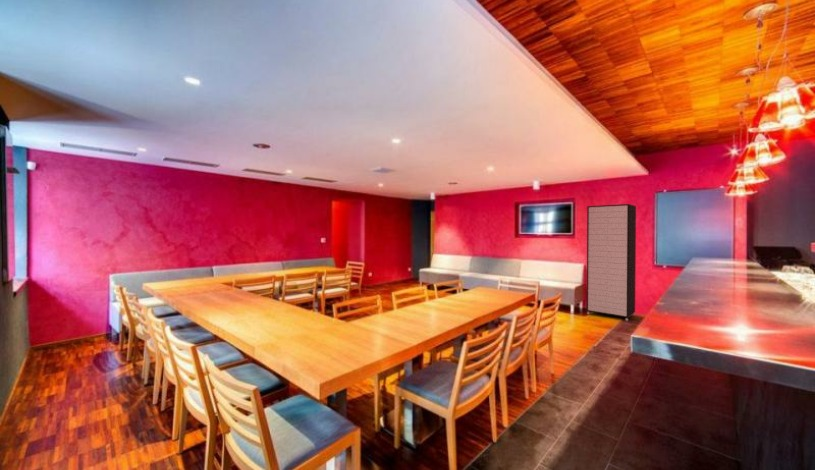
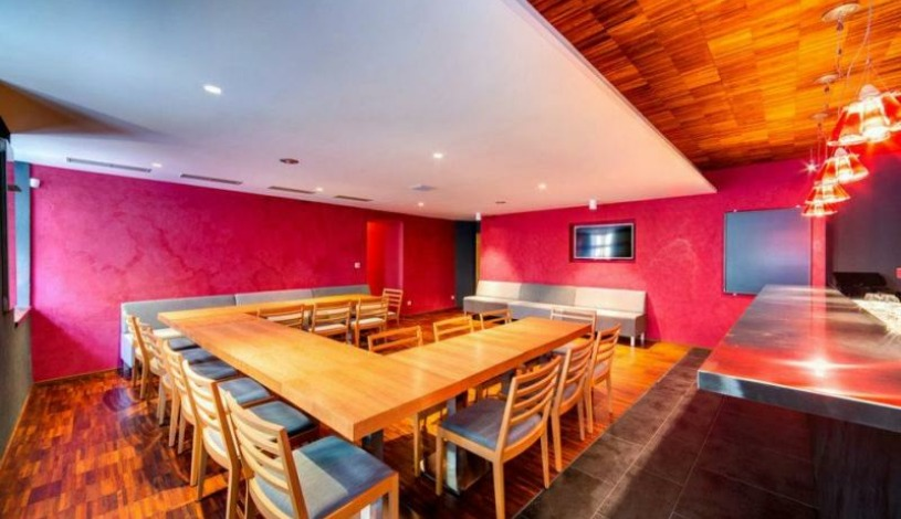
- storage cabinet [586,203,637,322]
